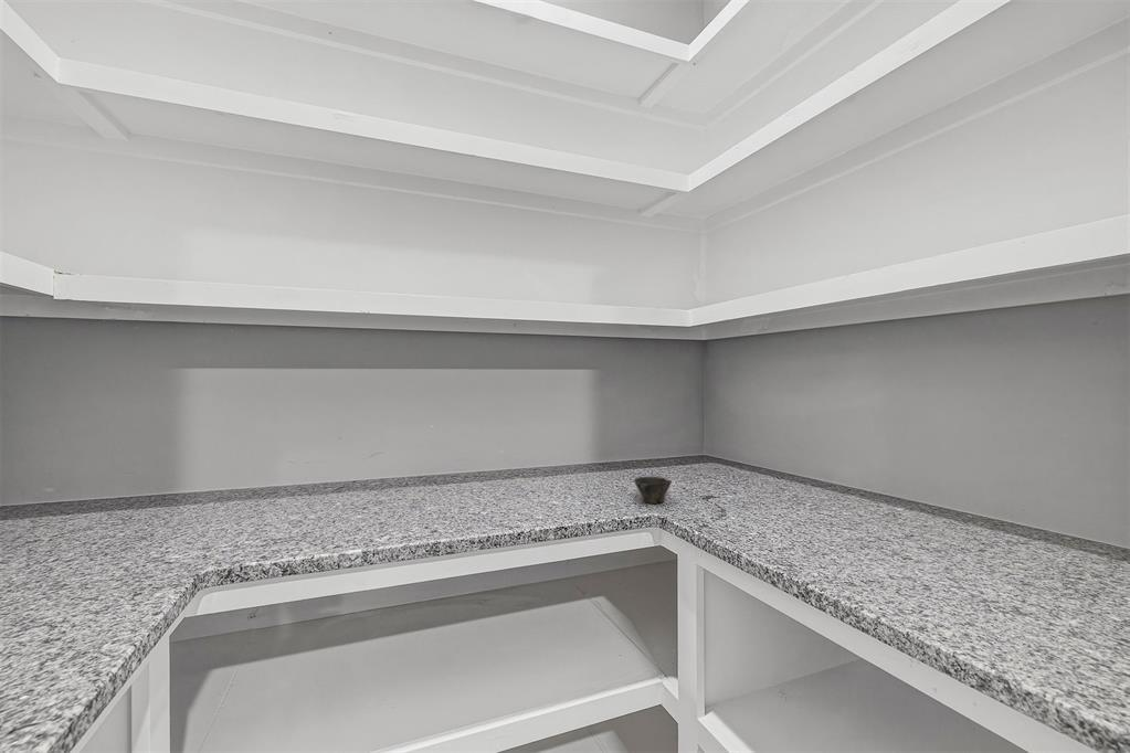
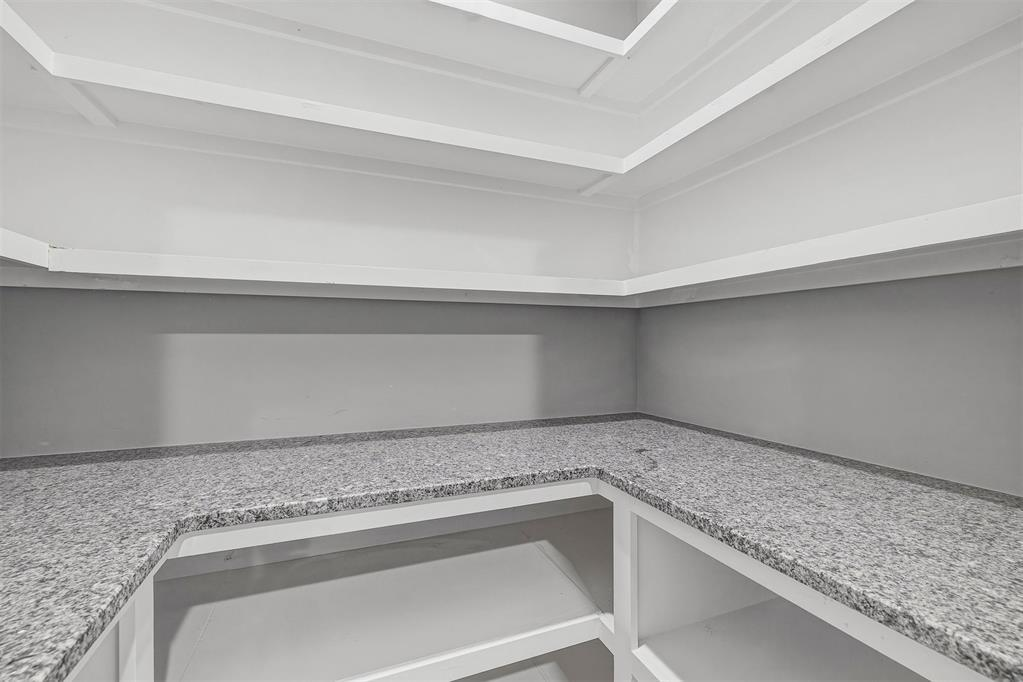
- cup [633,476,673,505]
